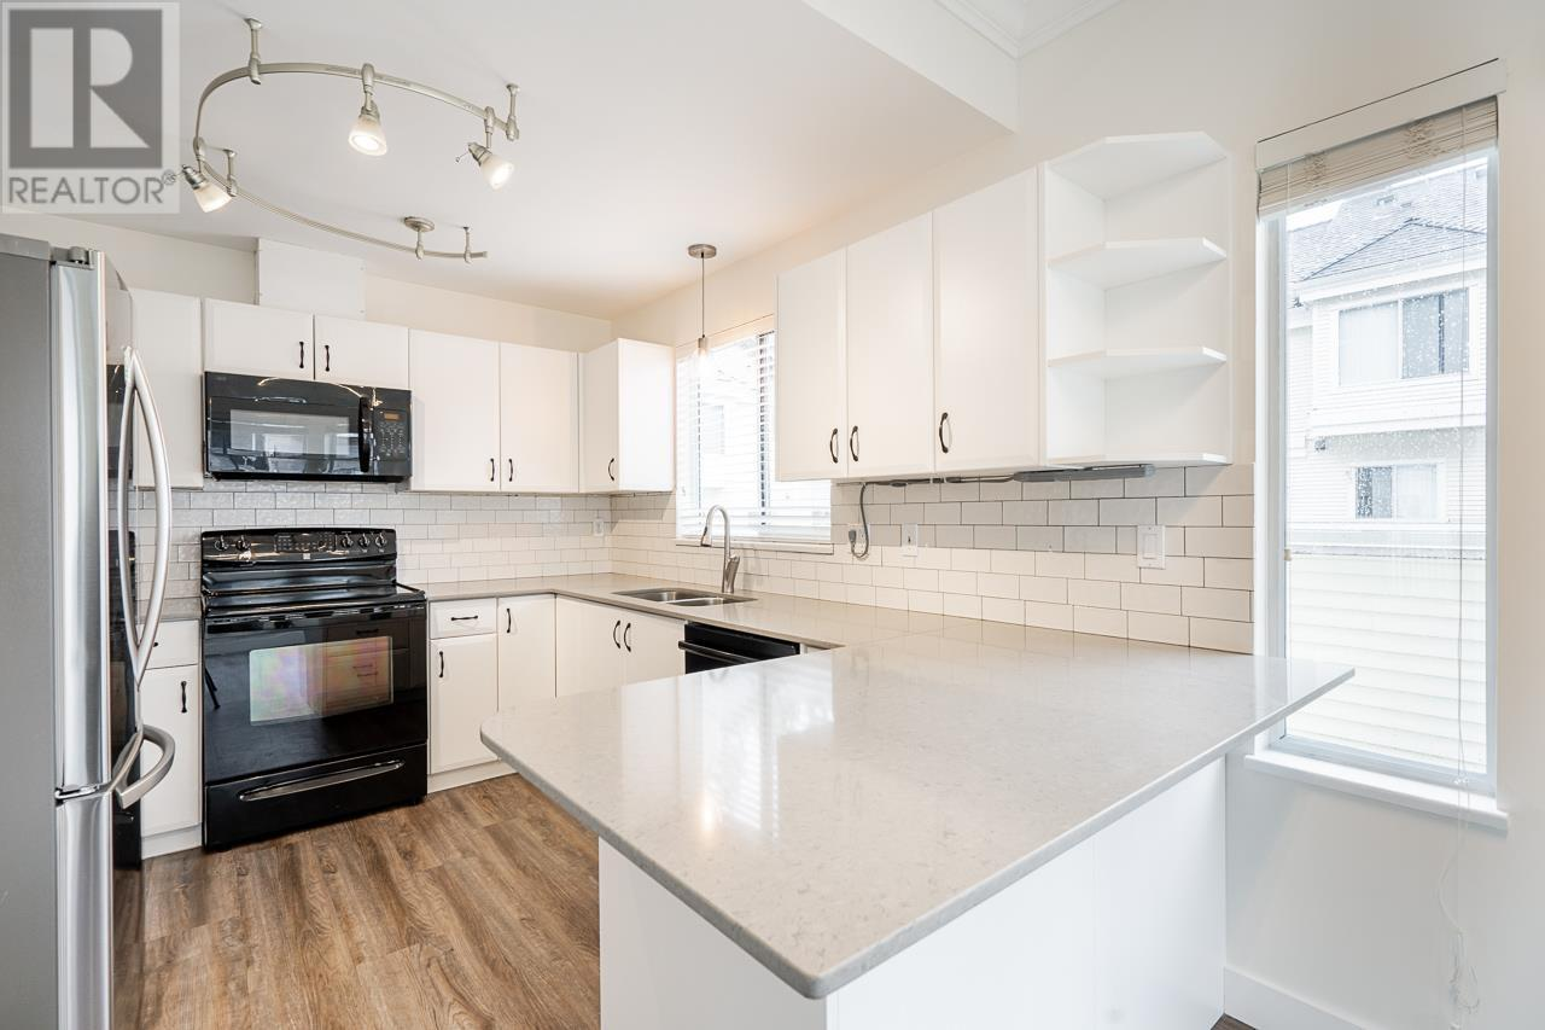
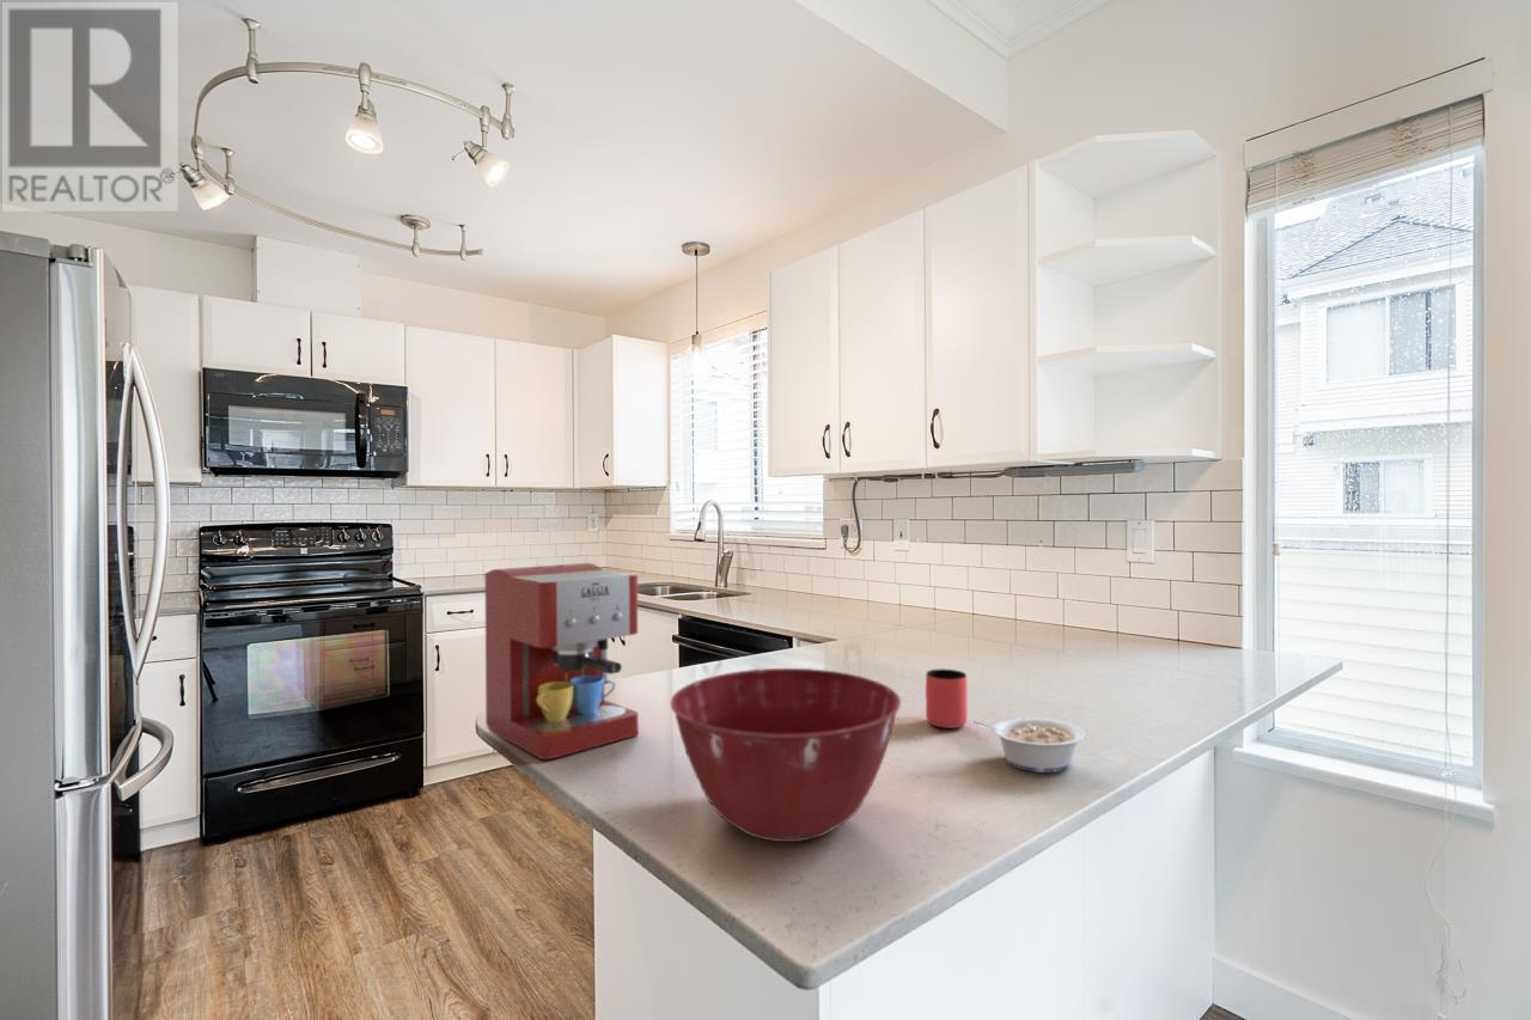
+ coffee maker [483,562,640,761]
+ cup [925,668,969,729]
+ legume [972,716,1086,774]
+ mixing bowl [670,667,902,843]
